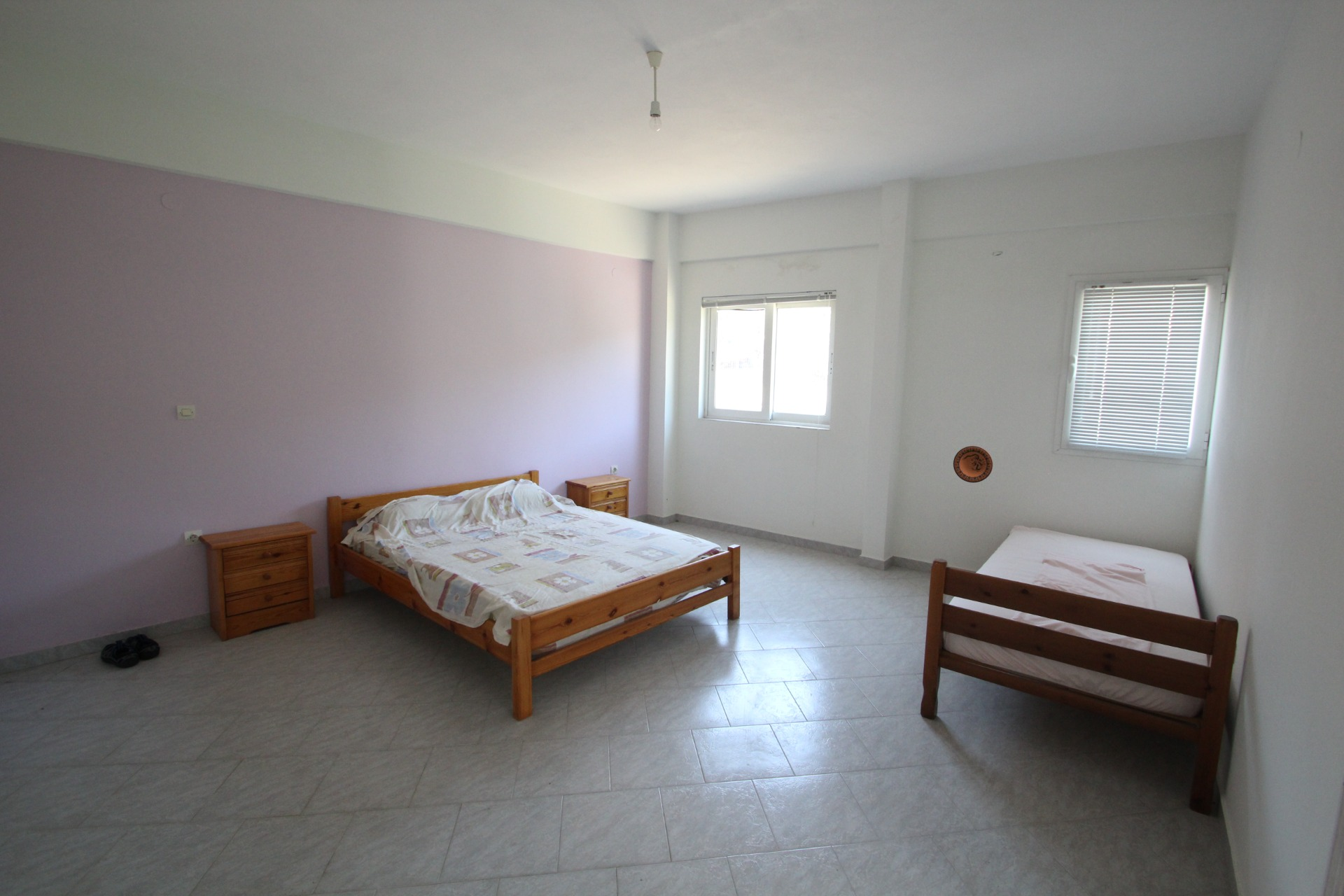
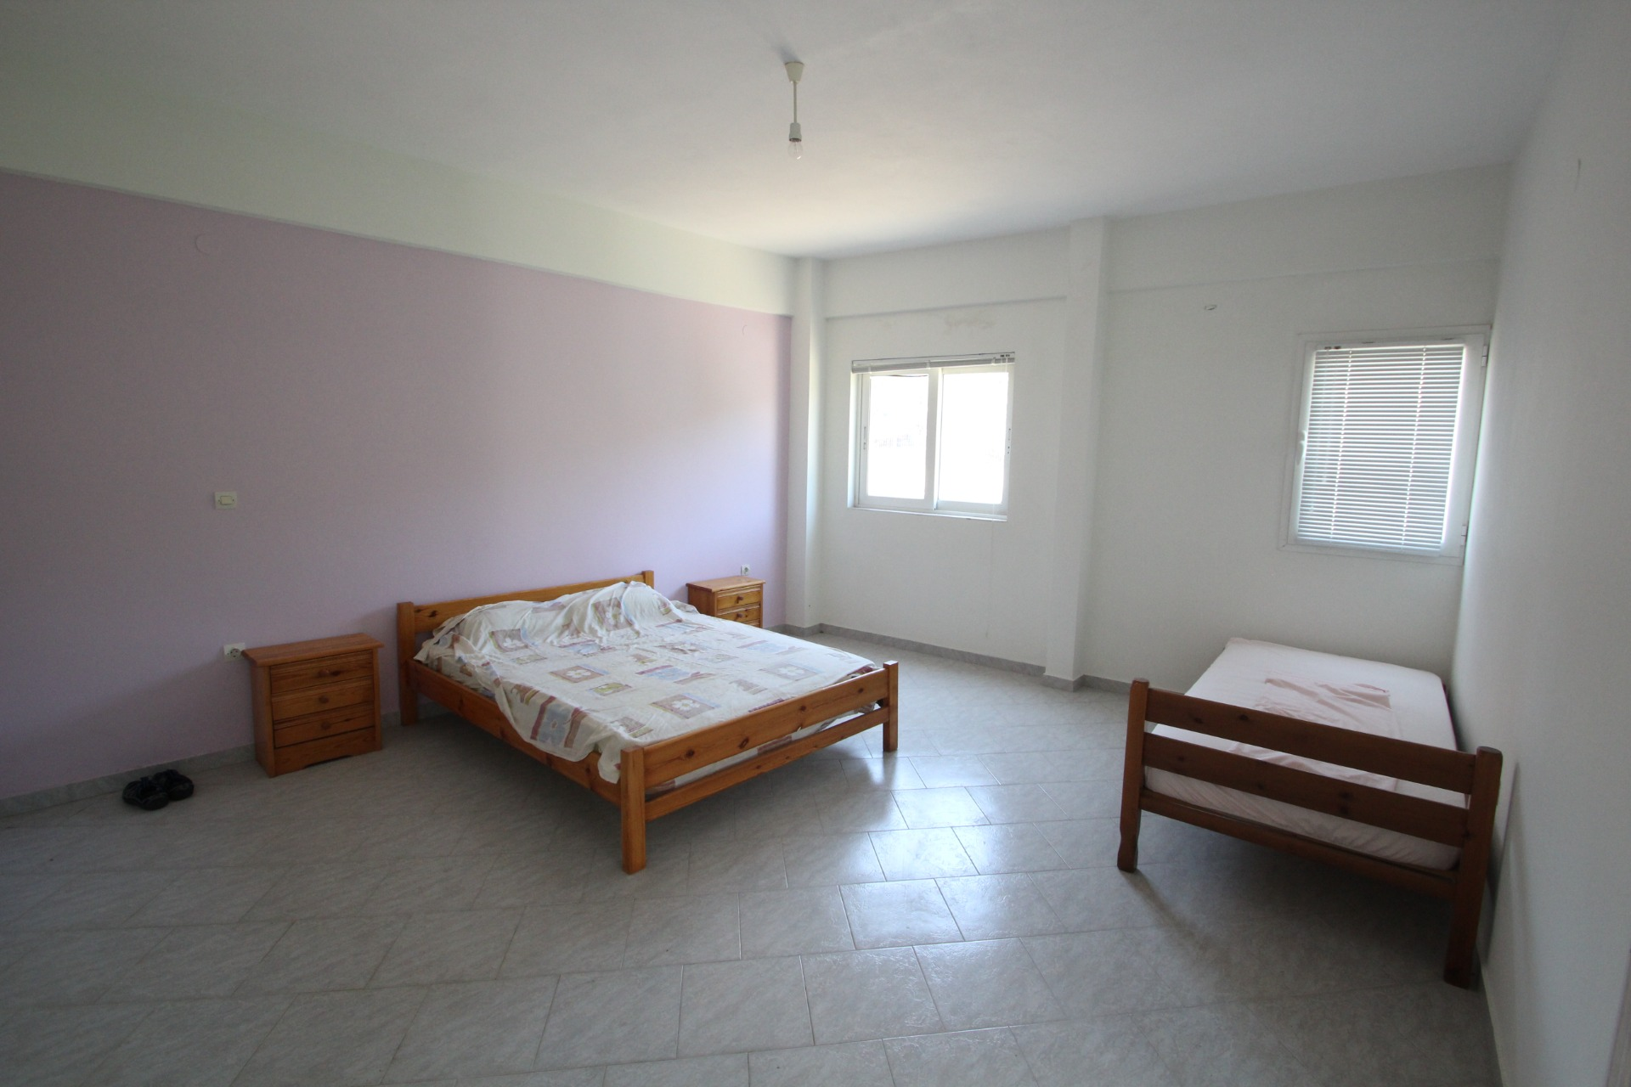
- decorative plate [953,445,993,484]
